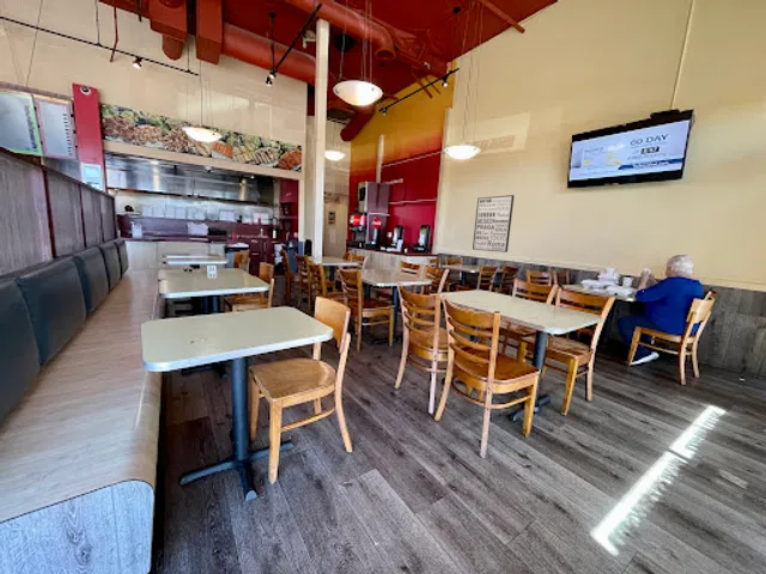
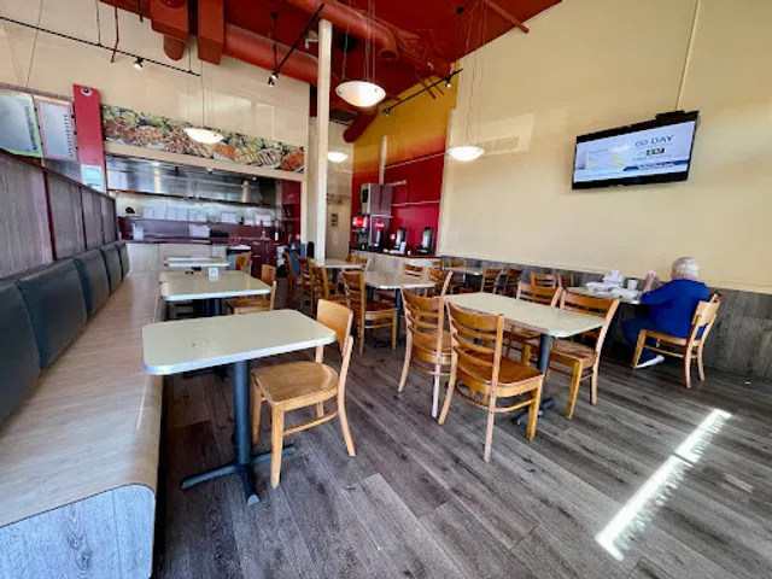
- wall art [472,194,516,254]
